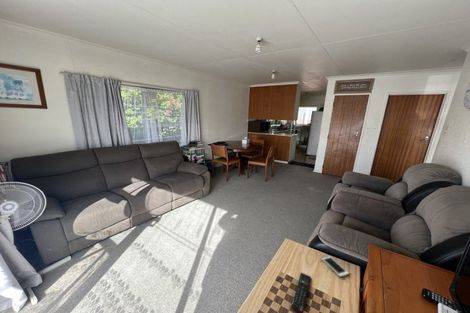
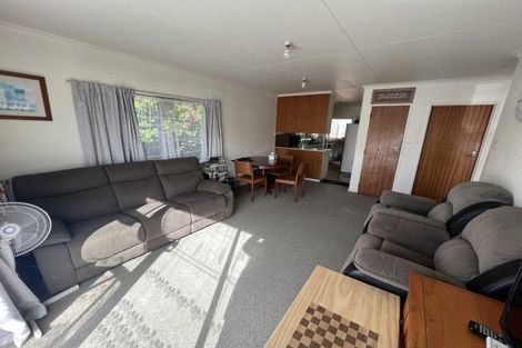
- cell phone [320,255,350,278]
- remote control [291,272,311,313]
